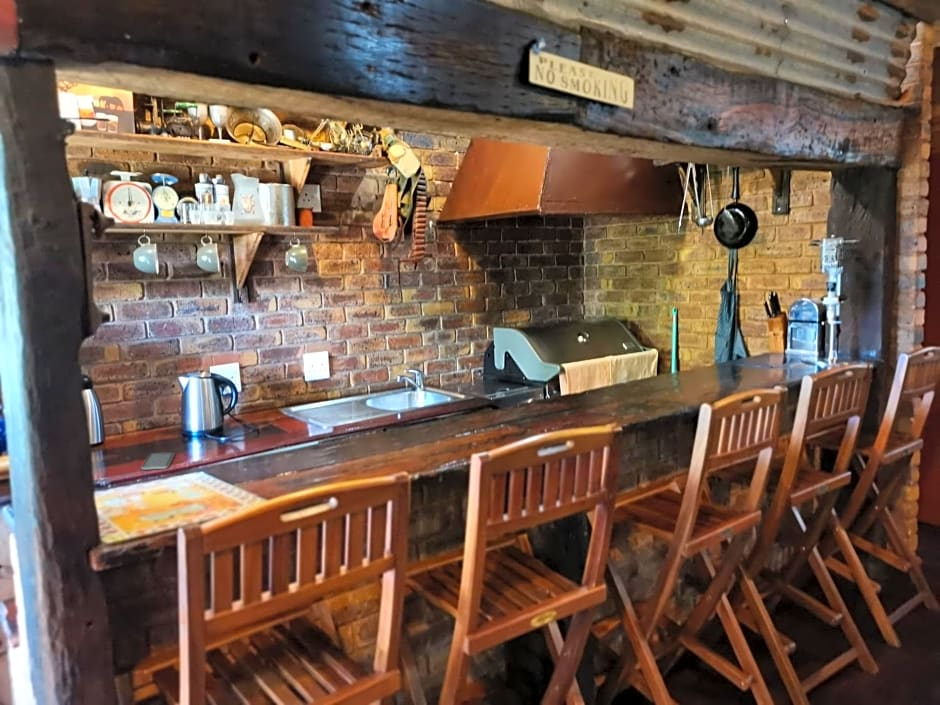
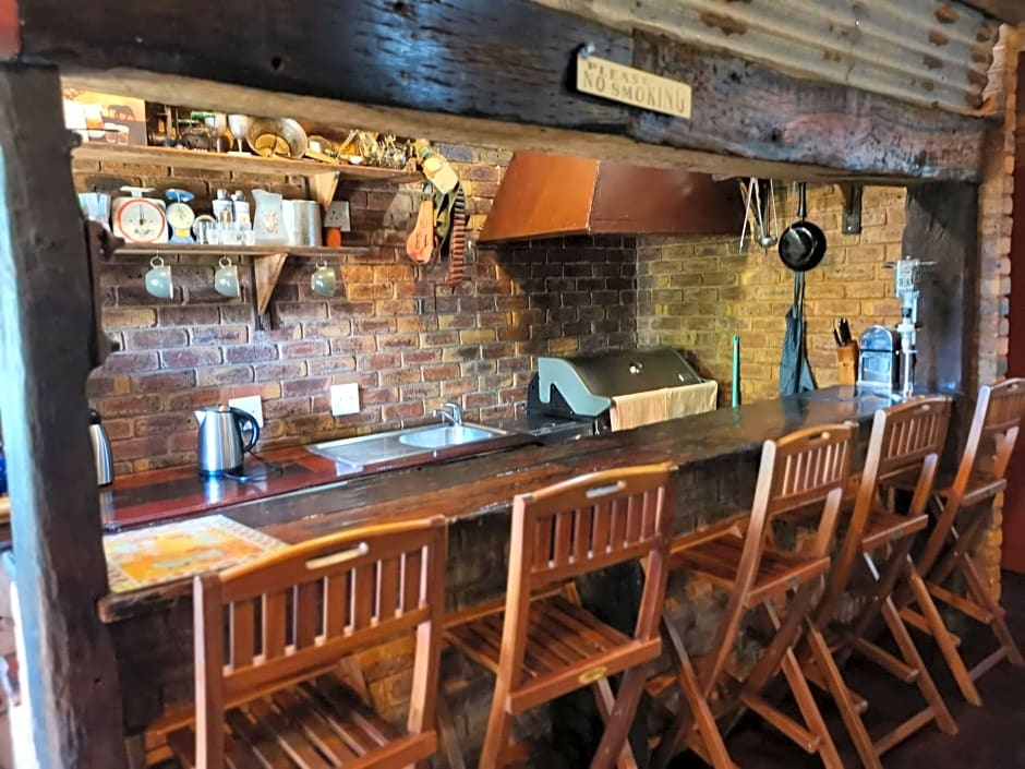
- smartphone [140,451,175,471]
